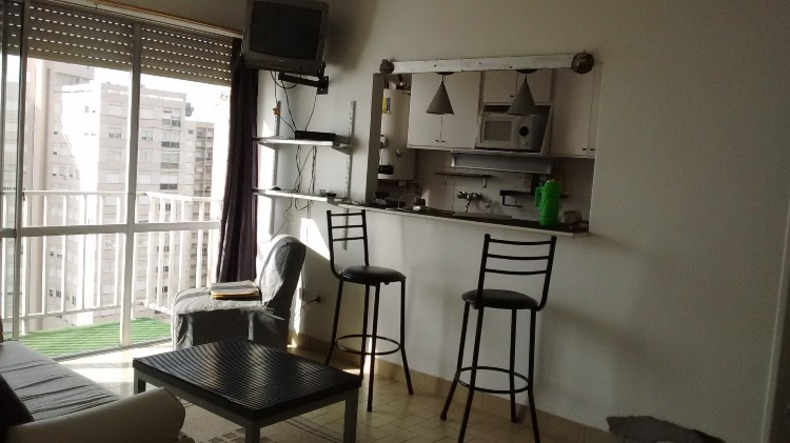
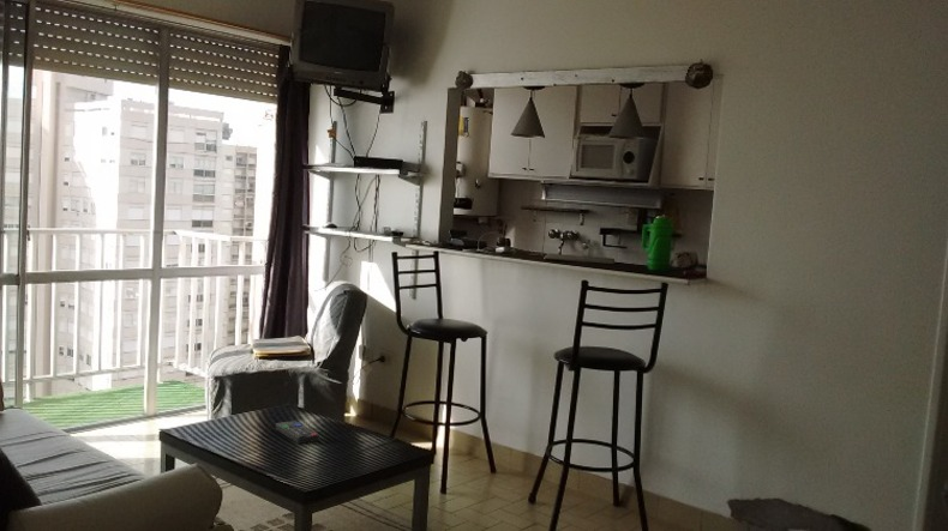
+ remote control [275,420,320,445]
